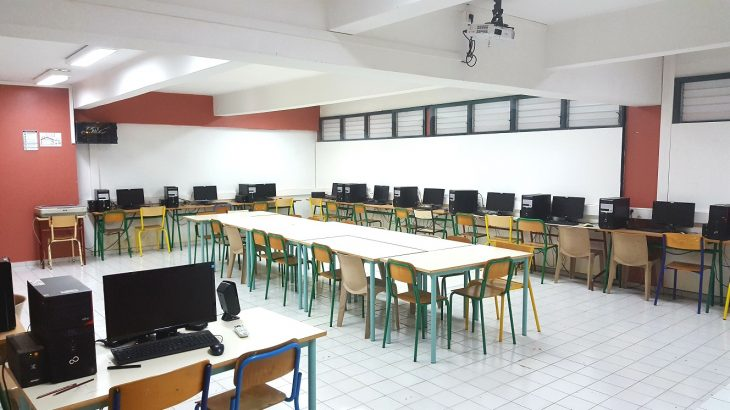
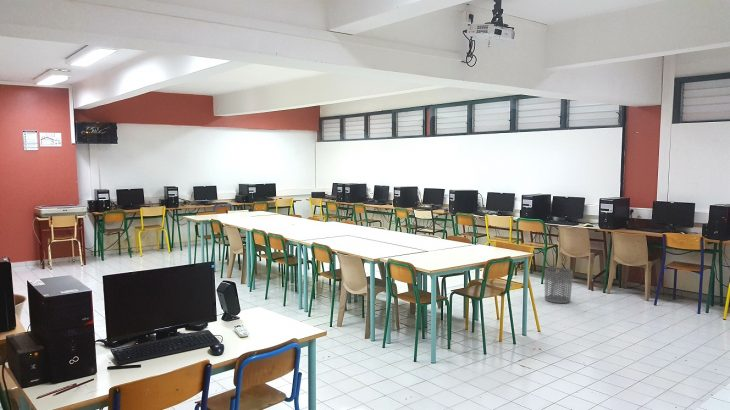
+ waste bin [543,266,574,304]
